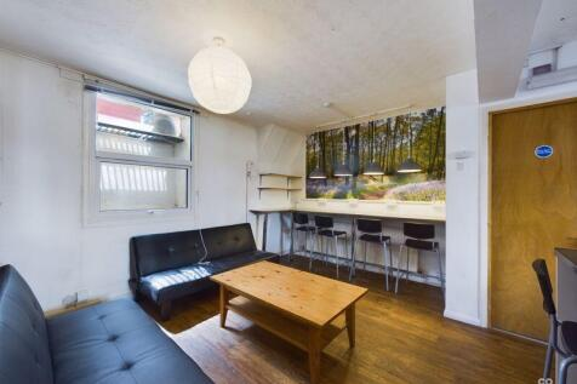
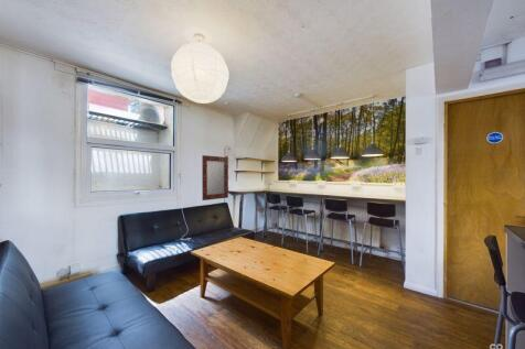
+ home mirror [201,154,229,201]
